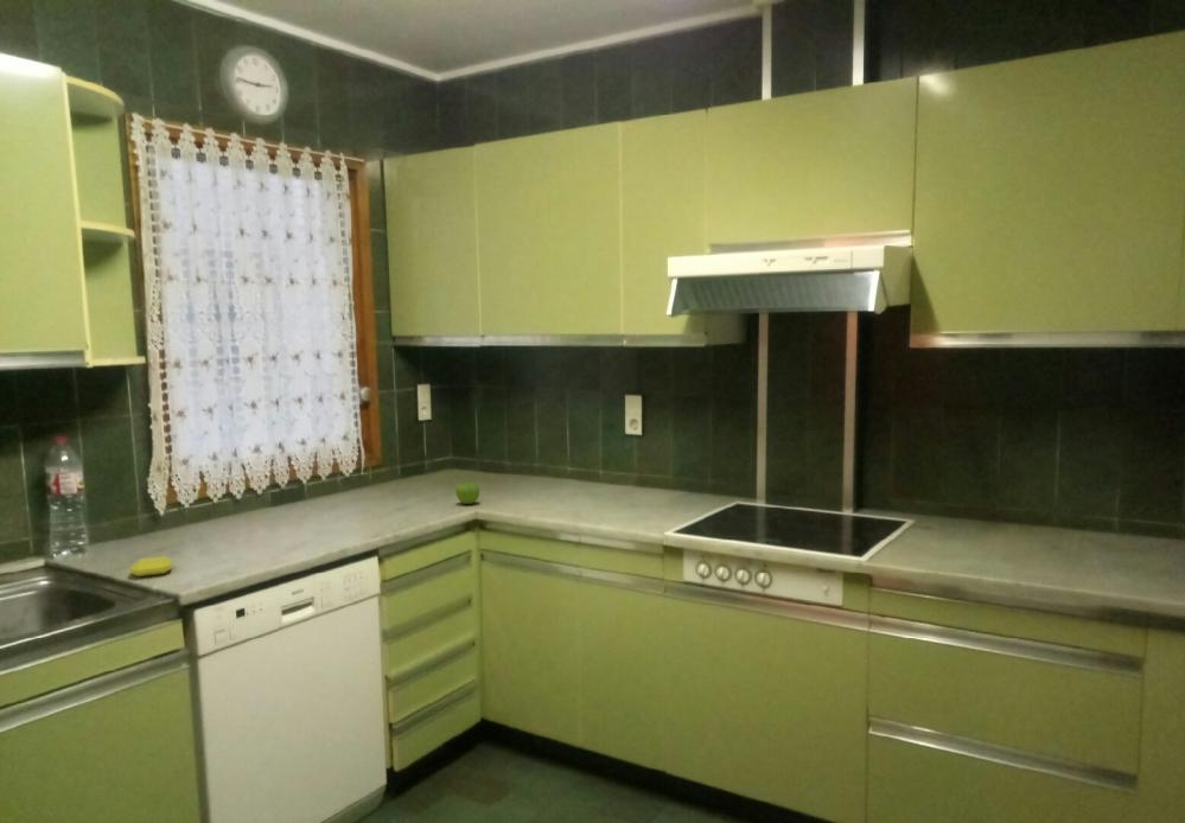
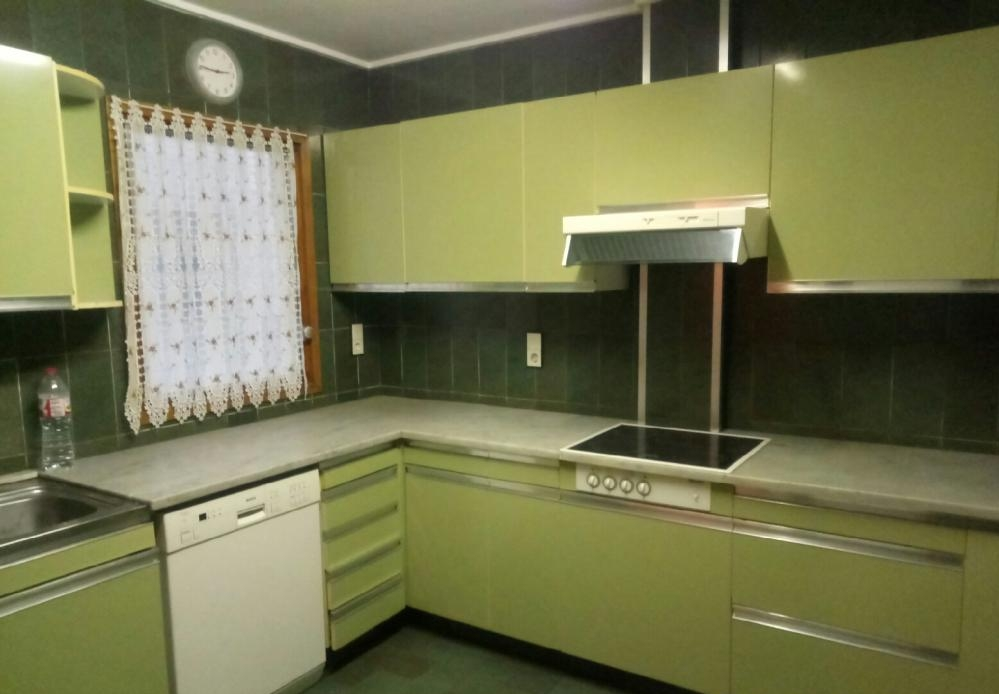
- fruit [454,479,480,505]
- soap bar [129,555,174,578]
